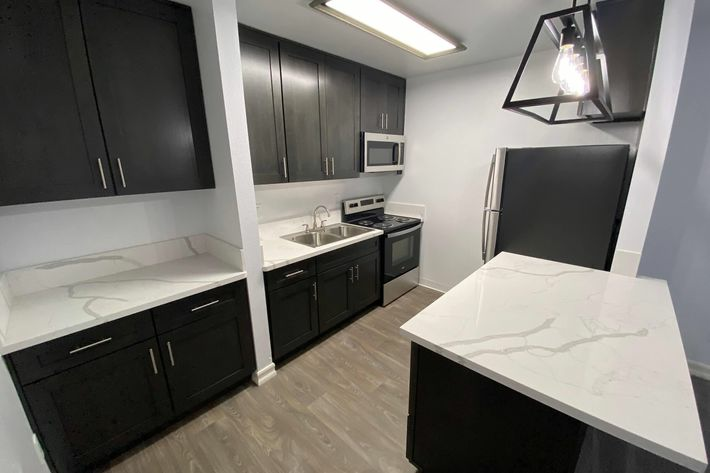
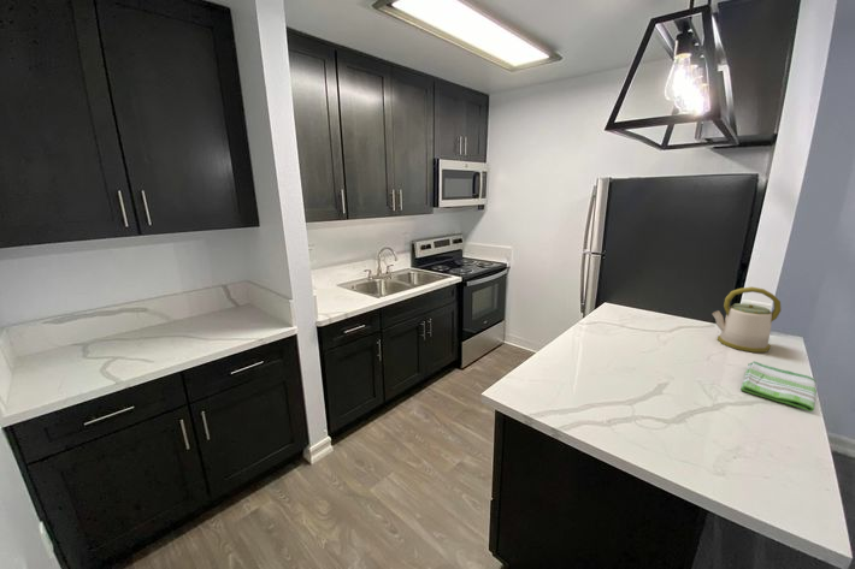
+ dish towel [739,360,818,413]
+ kettle [712,286,783,354]
